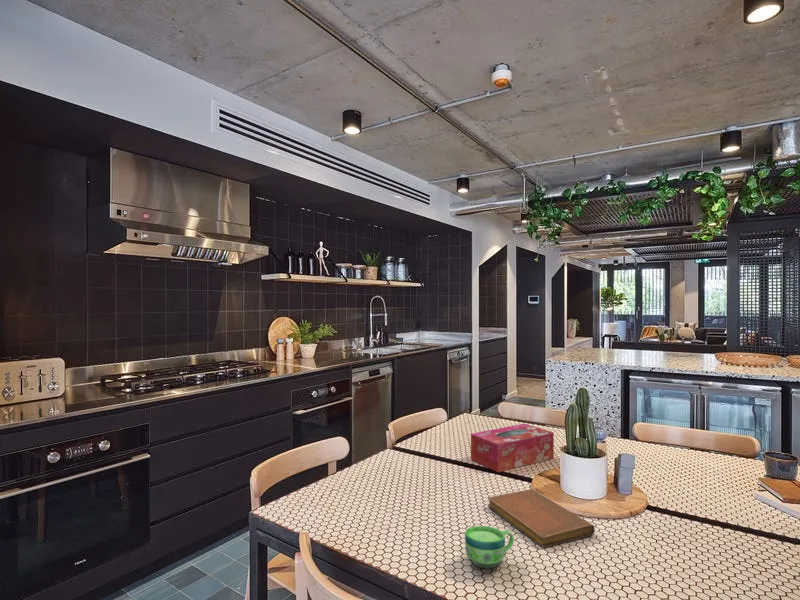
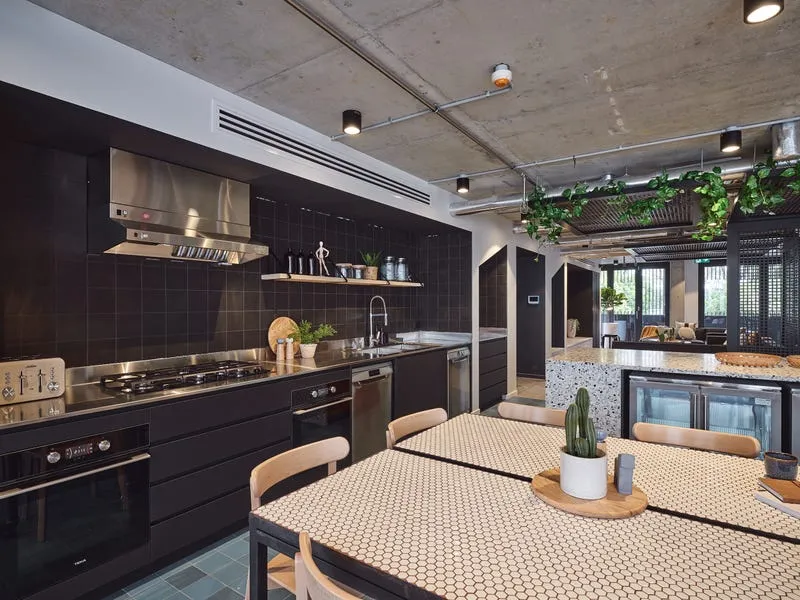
- tissue box [470,423,555,473]
- notebook [487,488,596,549]
- cup [464,525,515,569]
